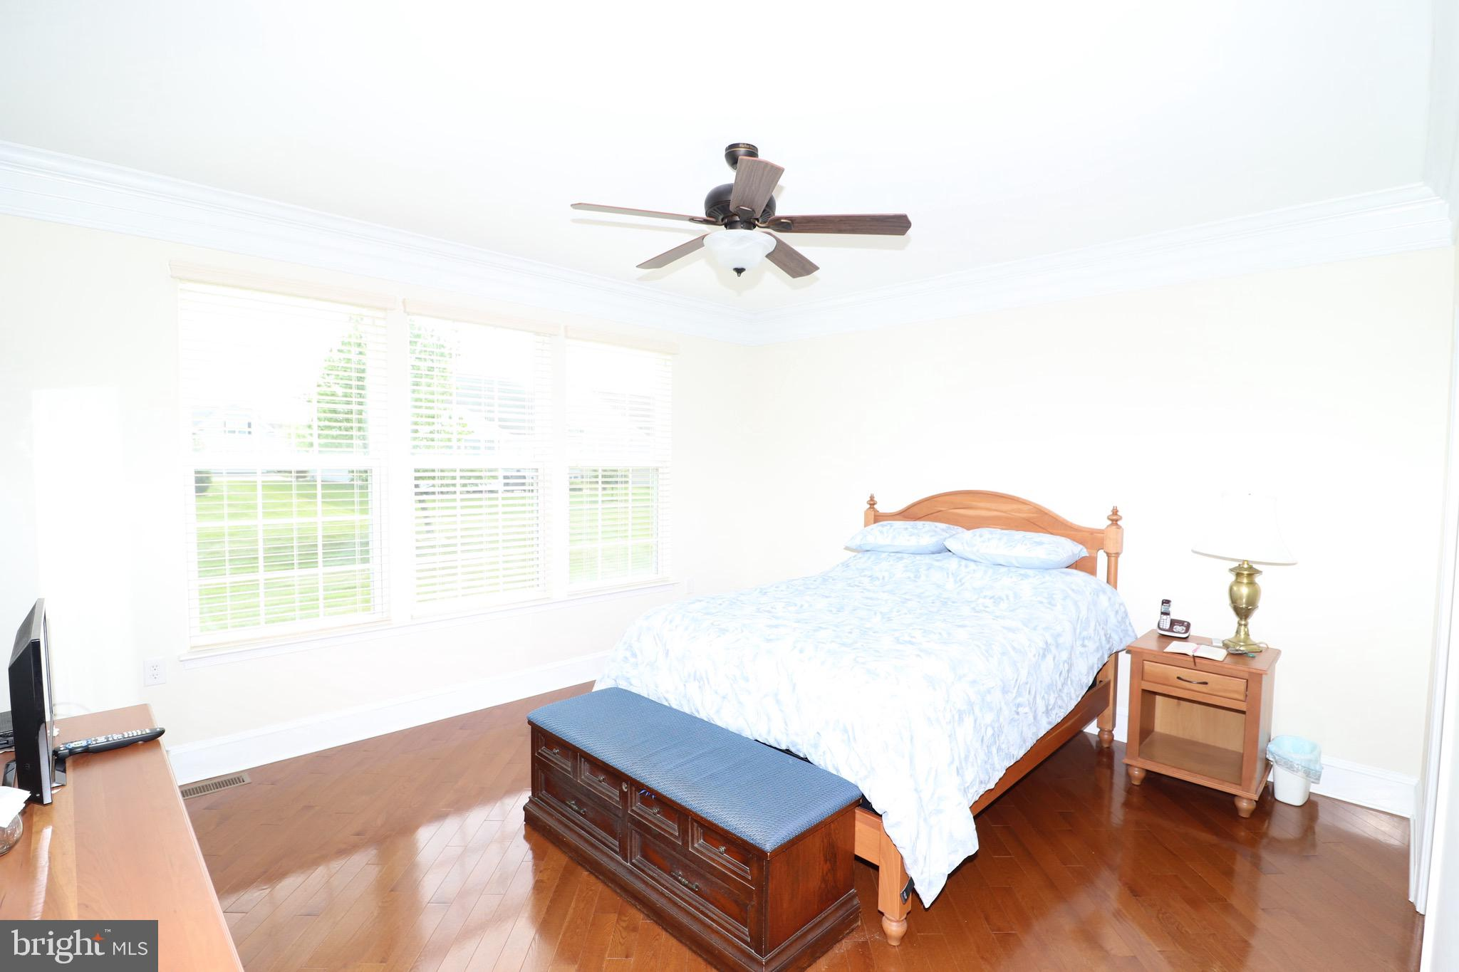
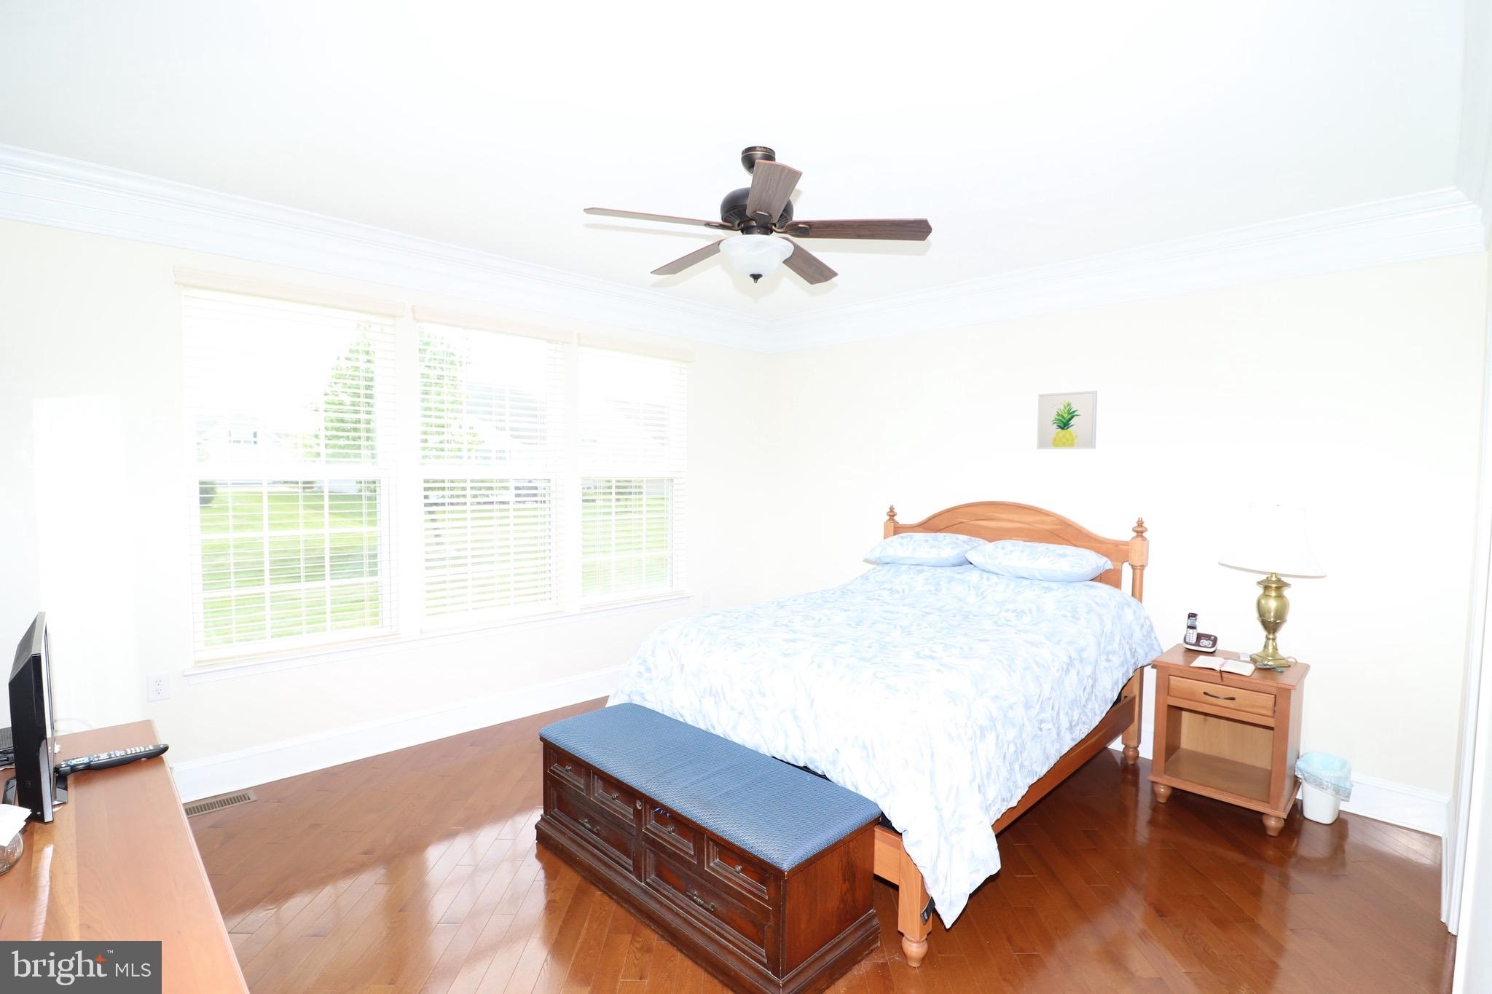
+ wall art [1036,389,1098,450]
